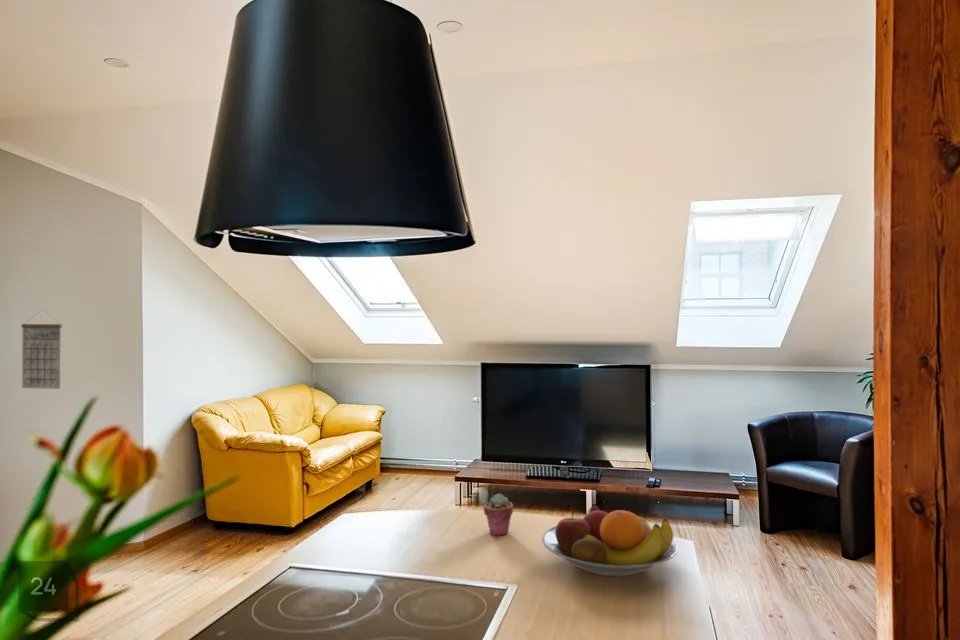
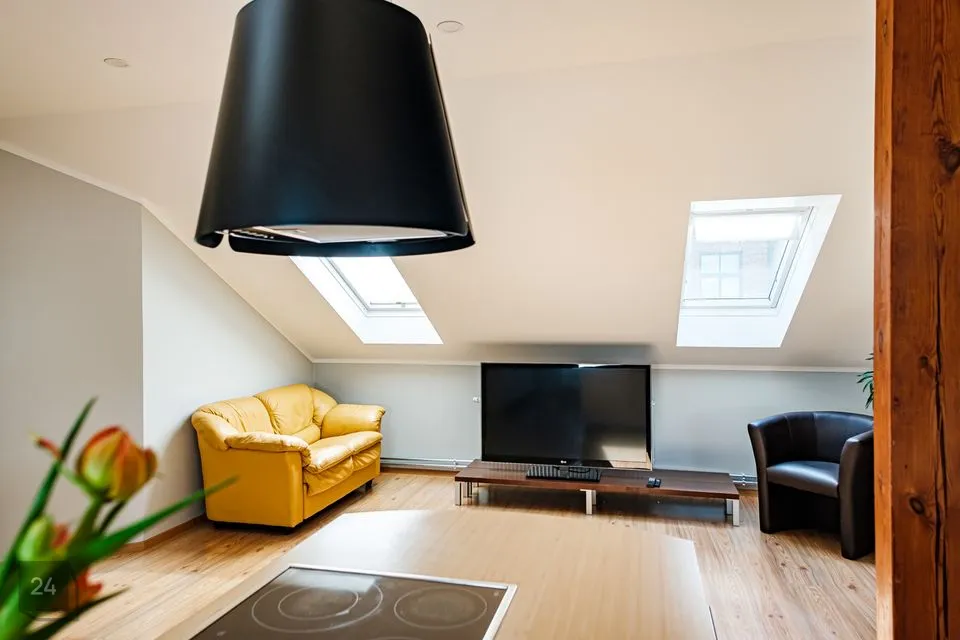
- potted succulent [483,493,514,537]
- fruit bowl [541,504,679,577]
- calendar [20,308,63,390]
